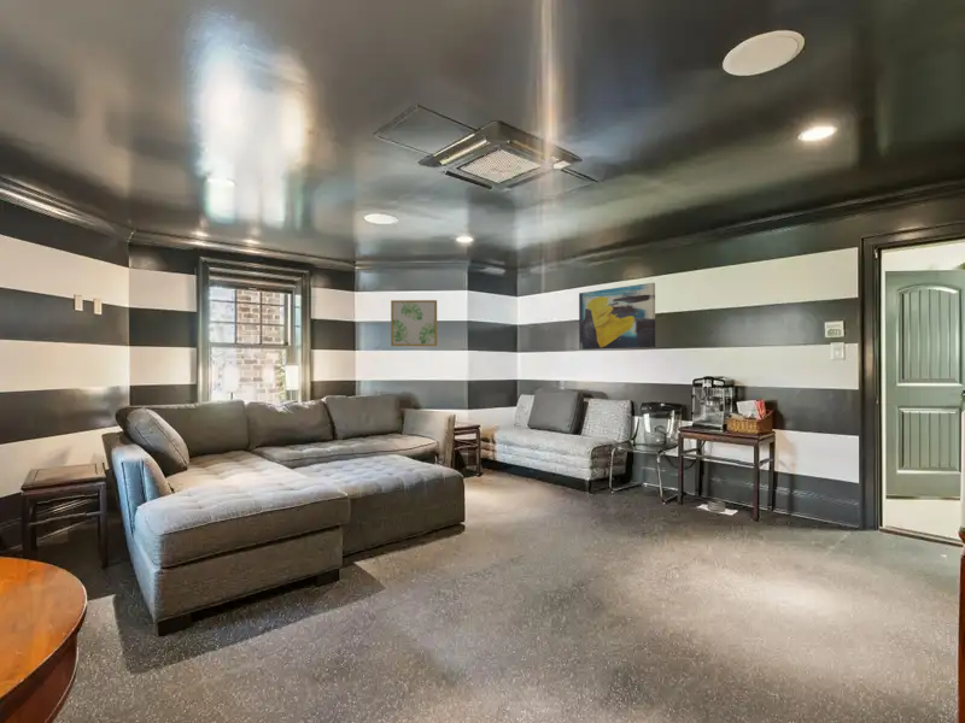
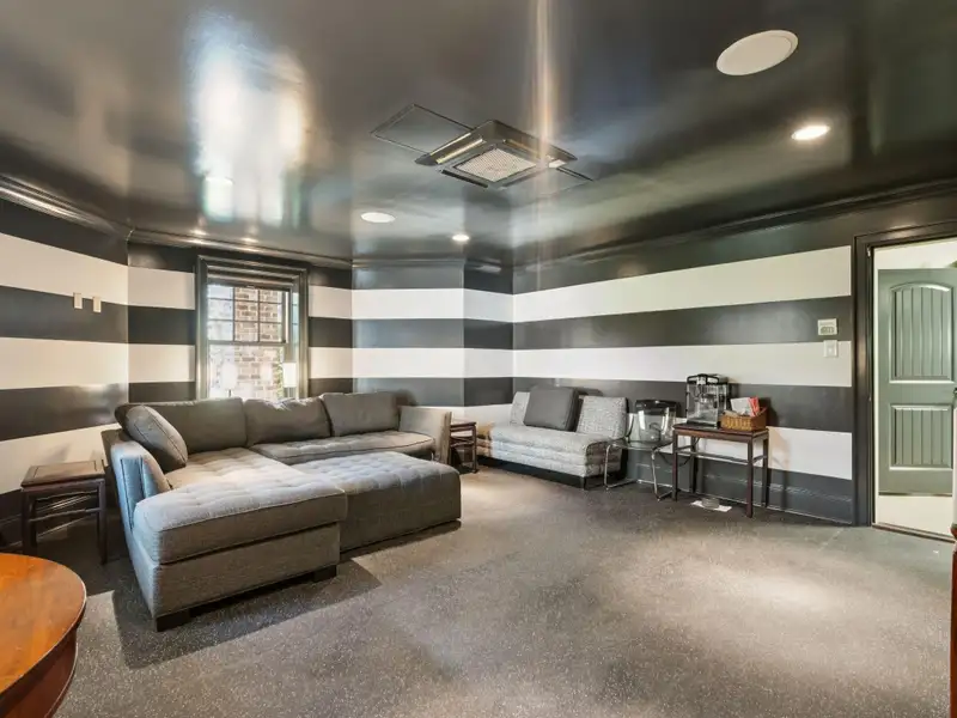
- wall art [390,299,438,347]
- wall art [578,282,656,351]
